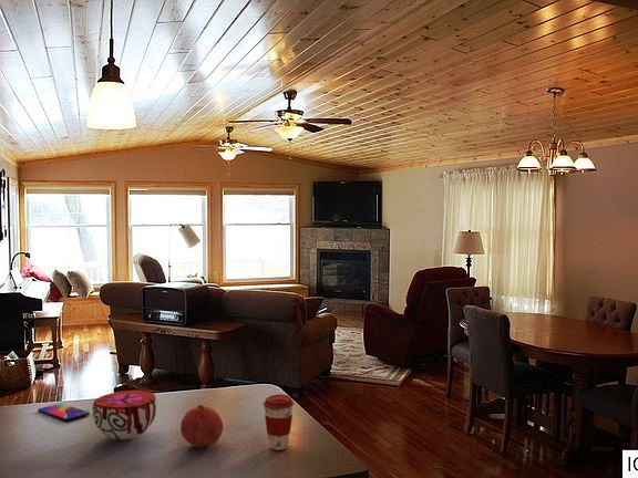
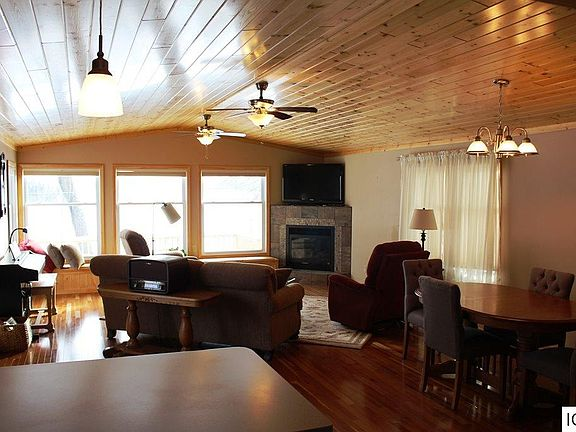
- coffee cup [263,393,295,451]
- smartphone [37,403,91,422]
- decorative bowl [92,389,158,440]
- fruit [179,404,224,448]
